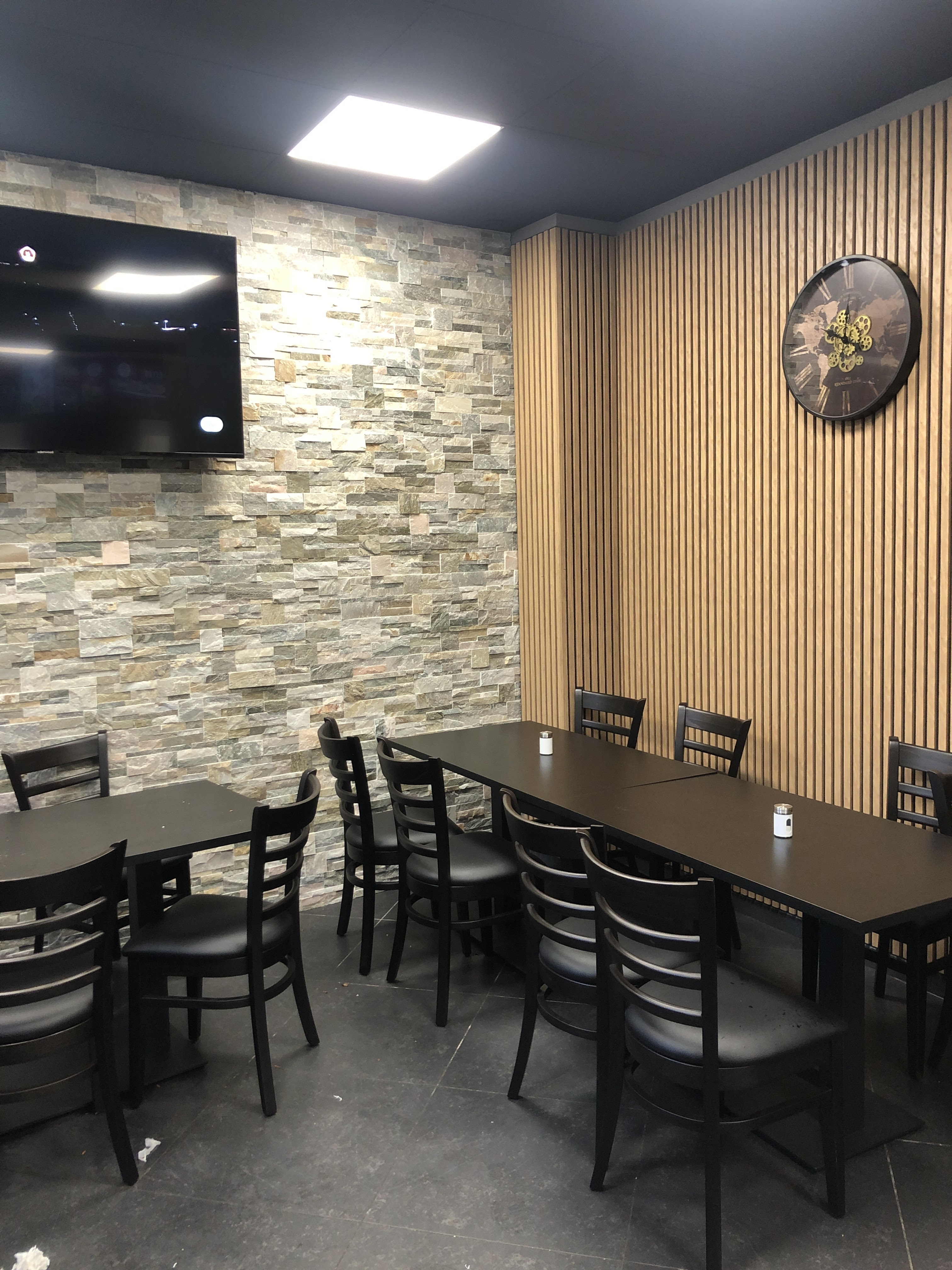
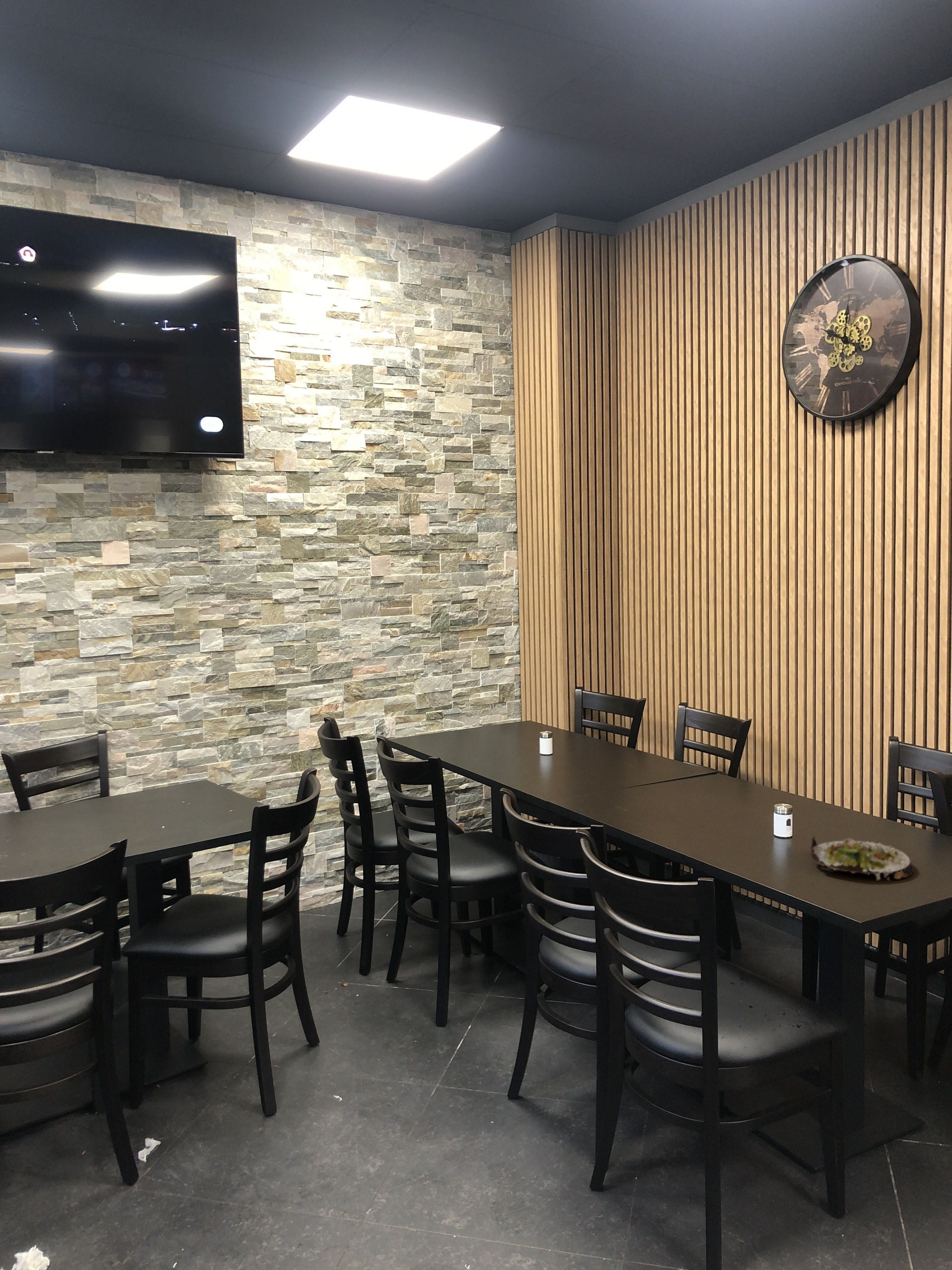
+ salad plate [810,836,914,882]
